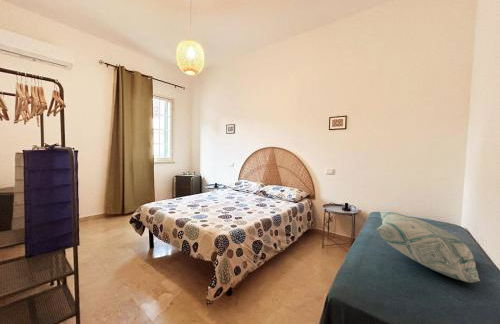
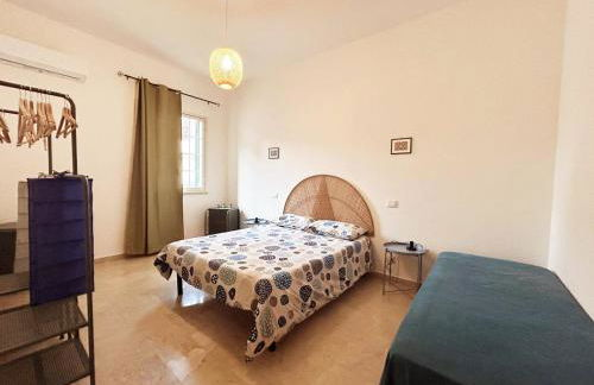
- decorative pillow [376,211,481,284]
